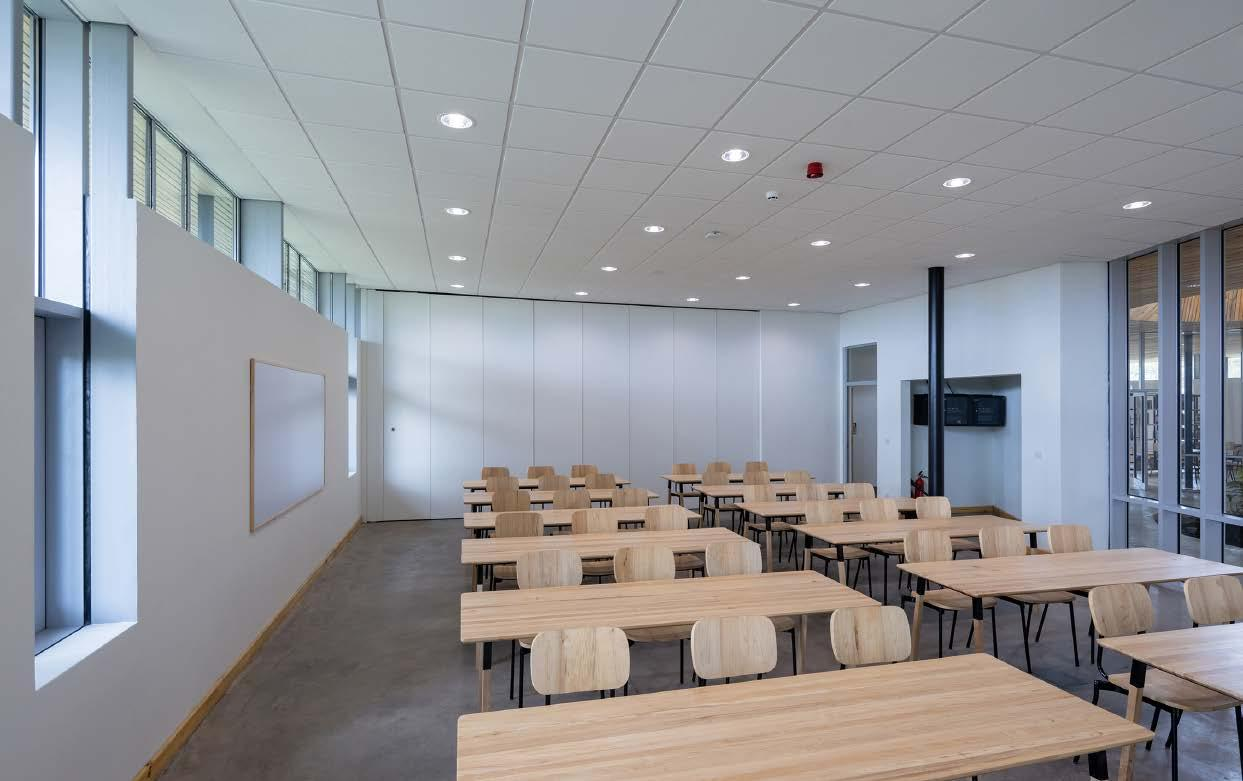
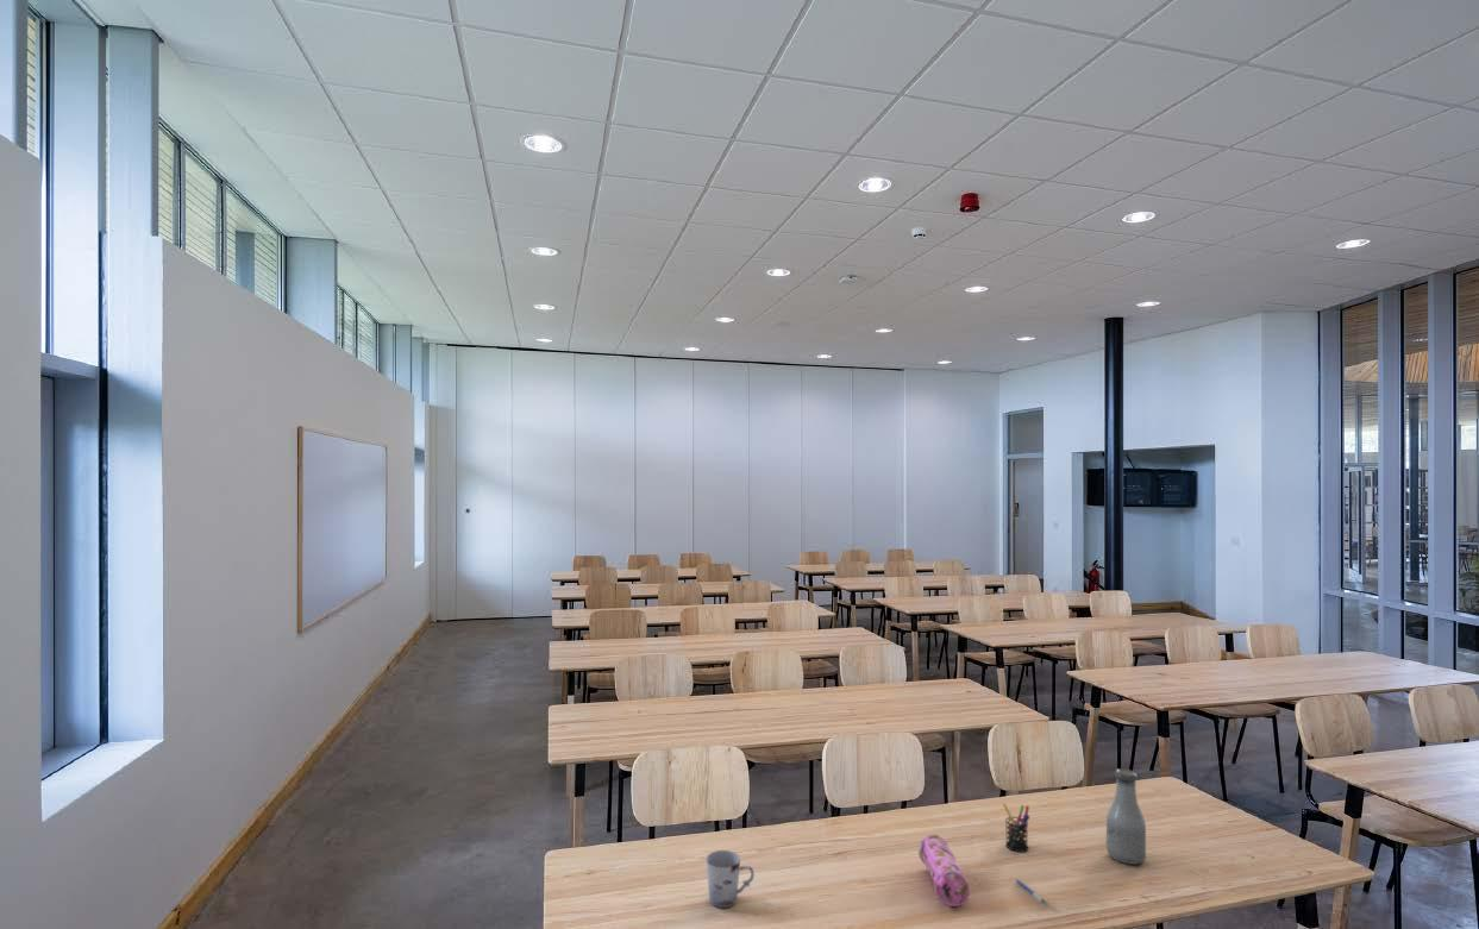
+ pen holder [1002,802,1030,853]
+ bottle [1105,767,1147,866]
+ cup [704,849,756,909]
+ pencil case [917,833,970,908]
+ pen [1015,879,1049,908]
